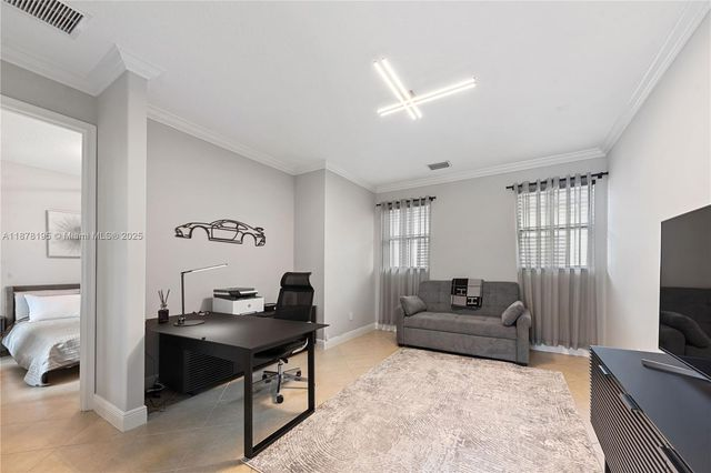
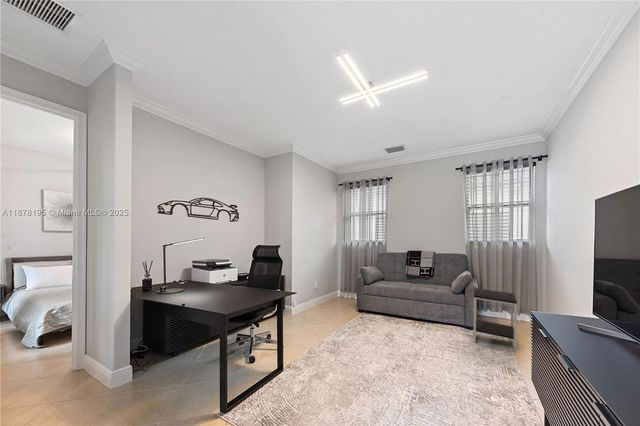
+ side table [473,287,518,351]
